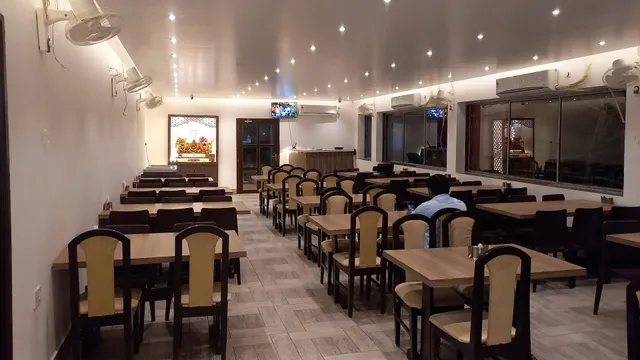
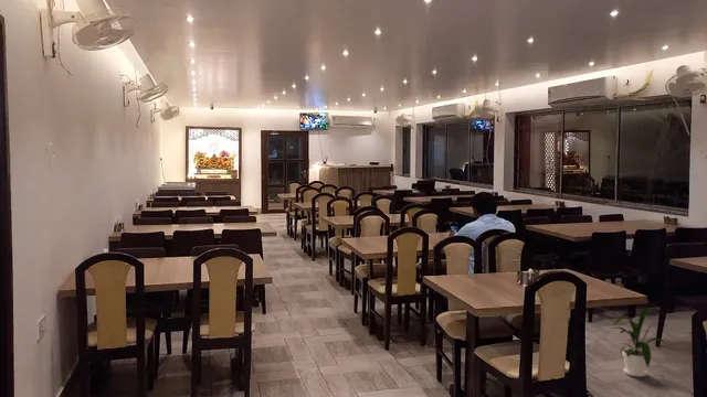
+ house plant [610,307,675,378]
